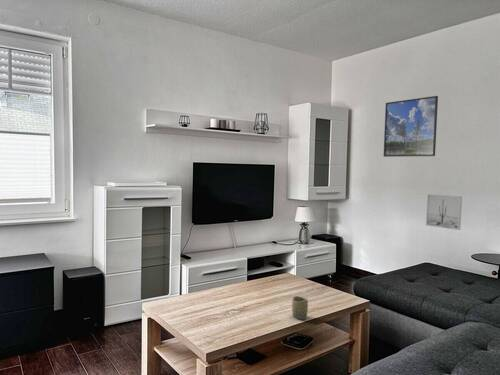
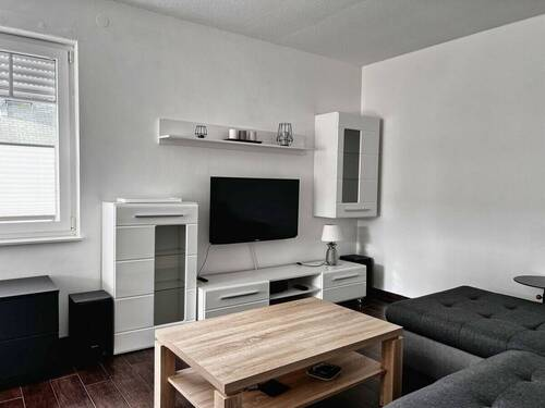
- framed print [383,95,439,158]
- wall art [425,193,463,231]
- cup [291,295,309,320]
